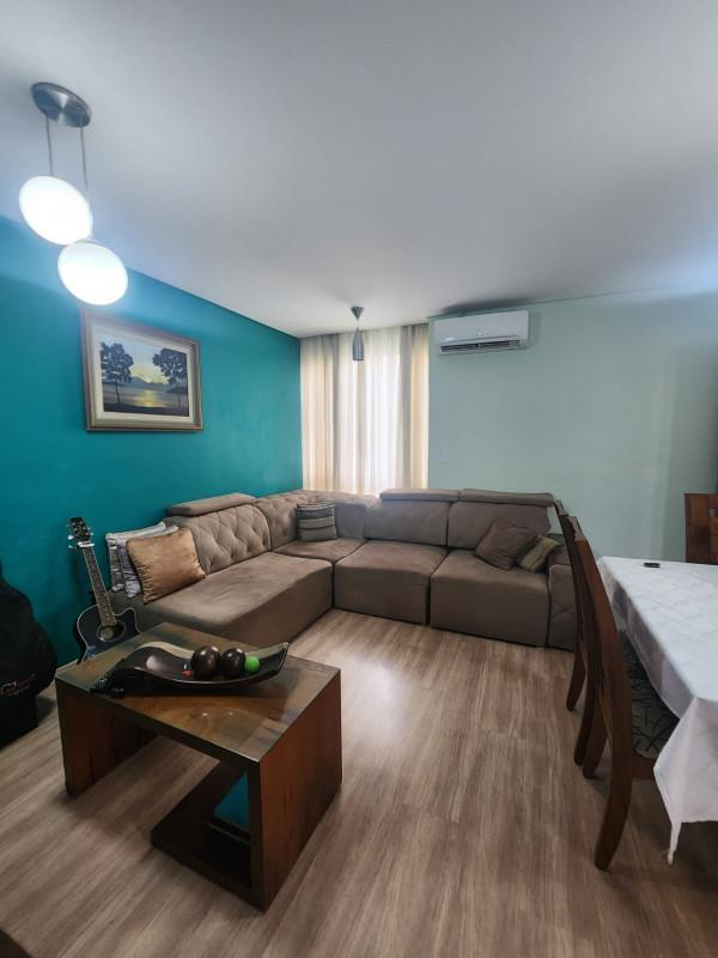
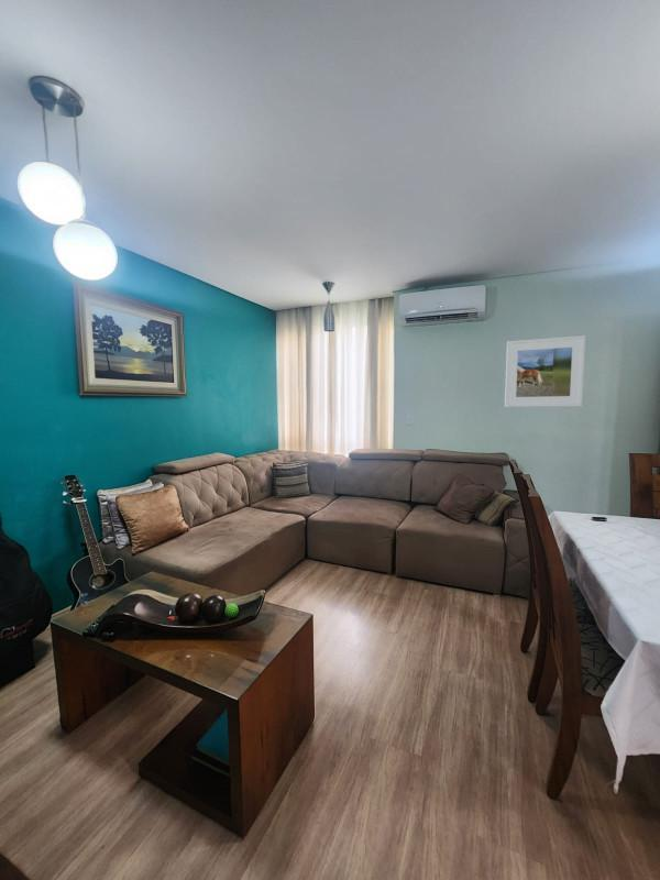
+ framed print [504,334,586,408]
